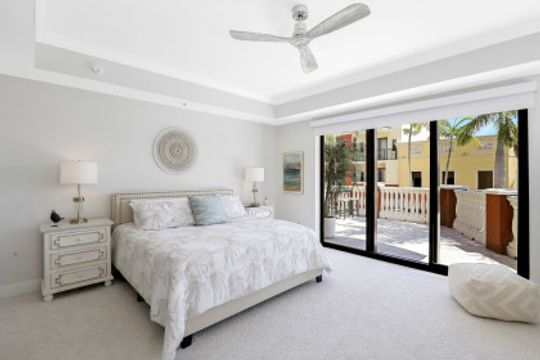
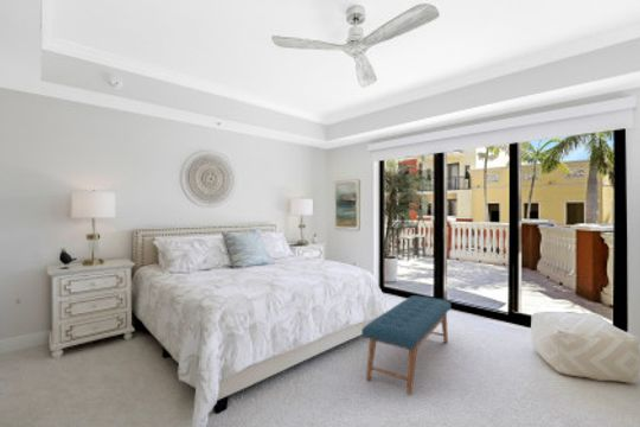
+ bench [360,295,452,395]
